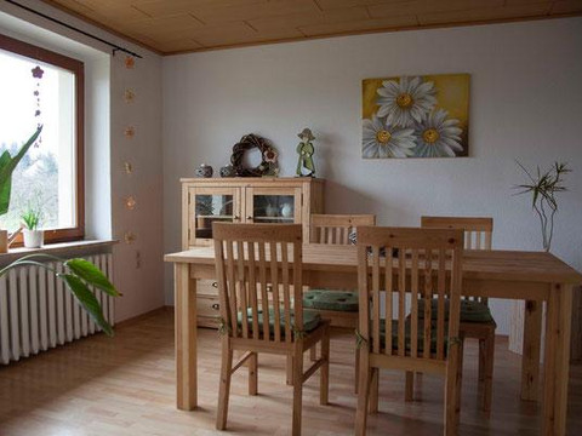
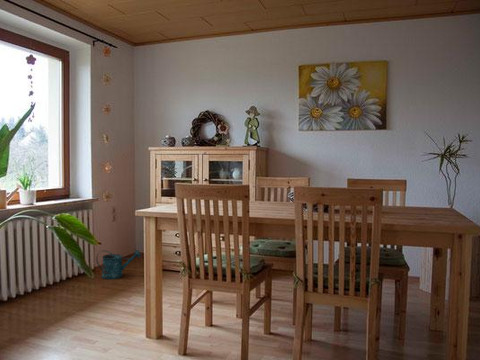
+ watering can [95,249,142,280]
